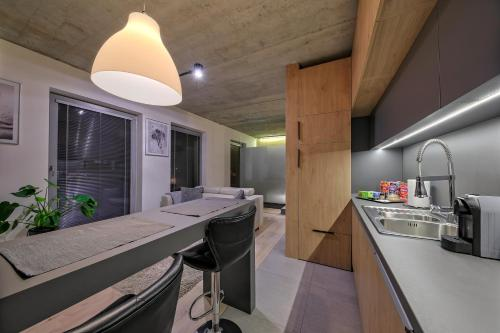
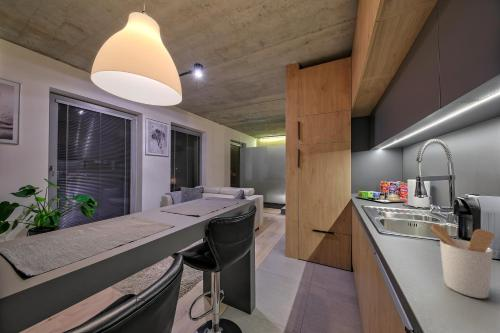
+ utensil holder [421,221,495,299]
